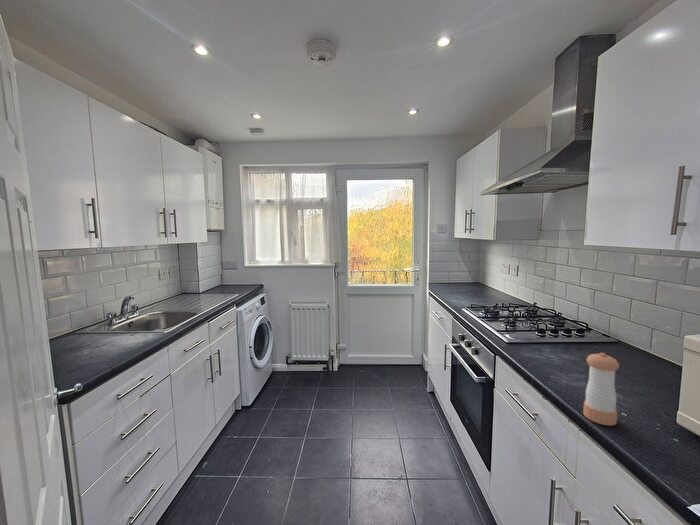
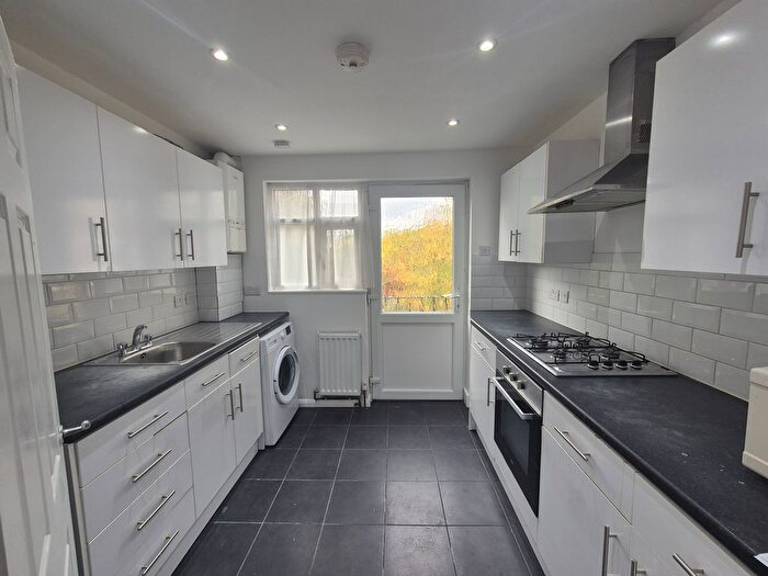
- pepper shaker [582,352,620,427]
